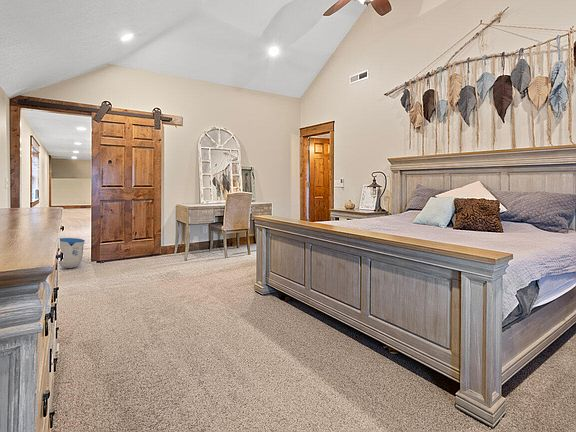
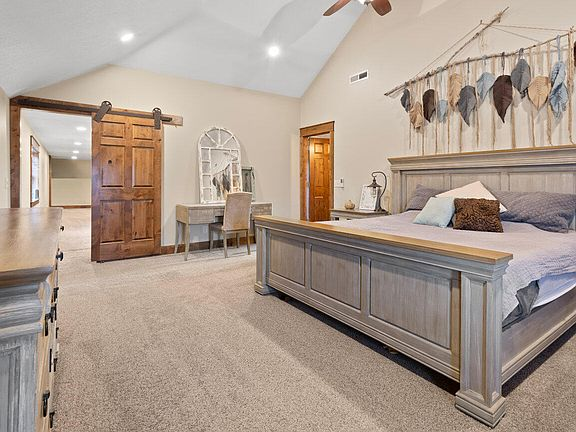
- sun visor [58,237,86,269]
